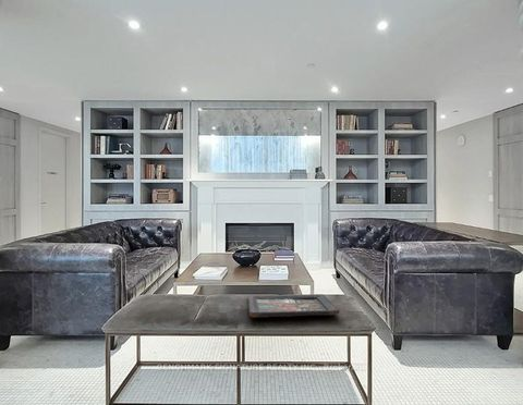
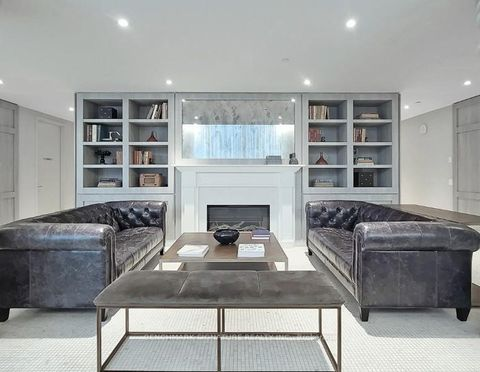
- decorative tray [247,293,341,318]
